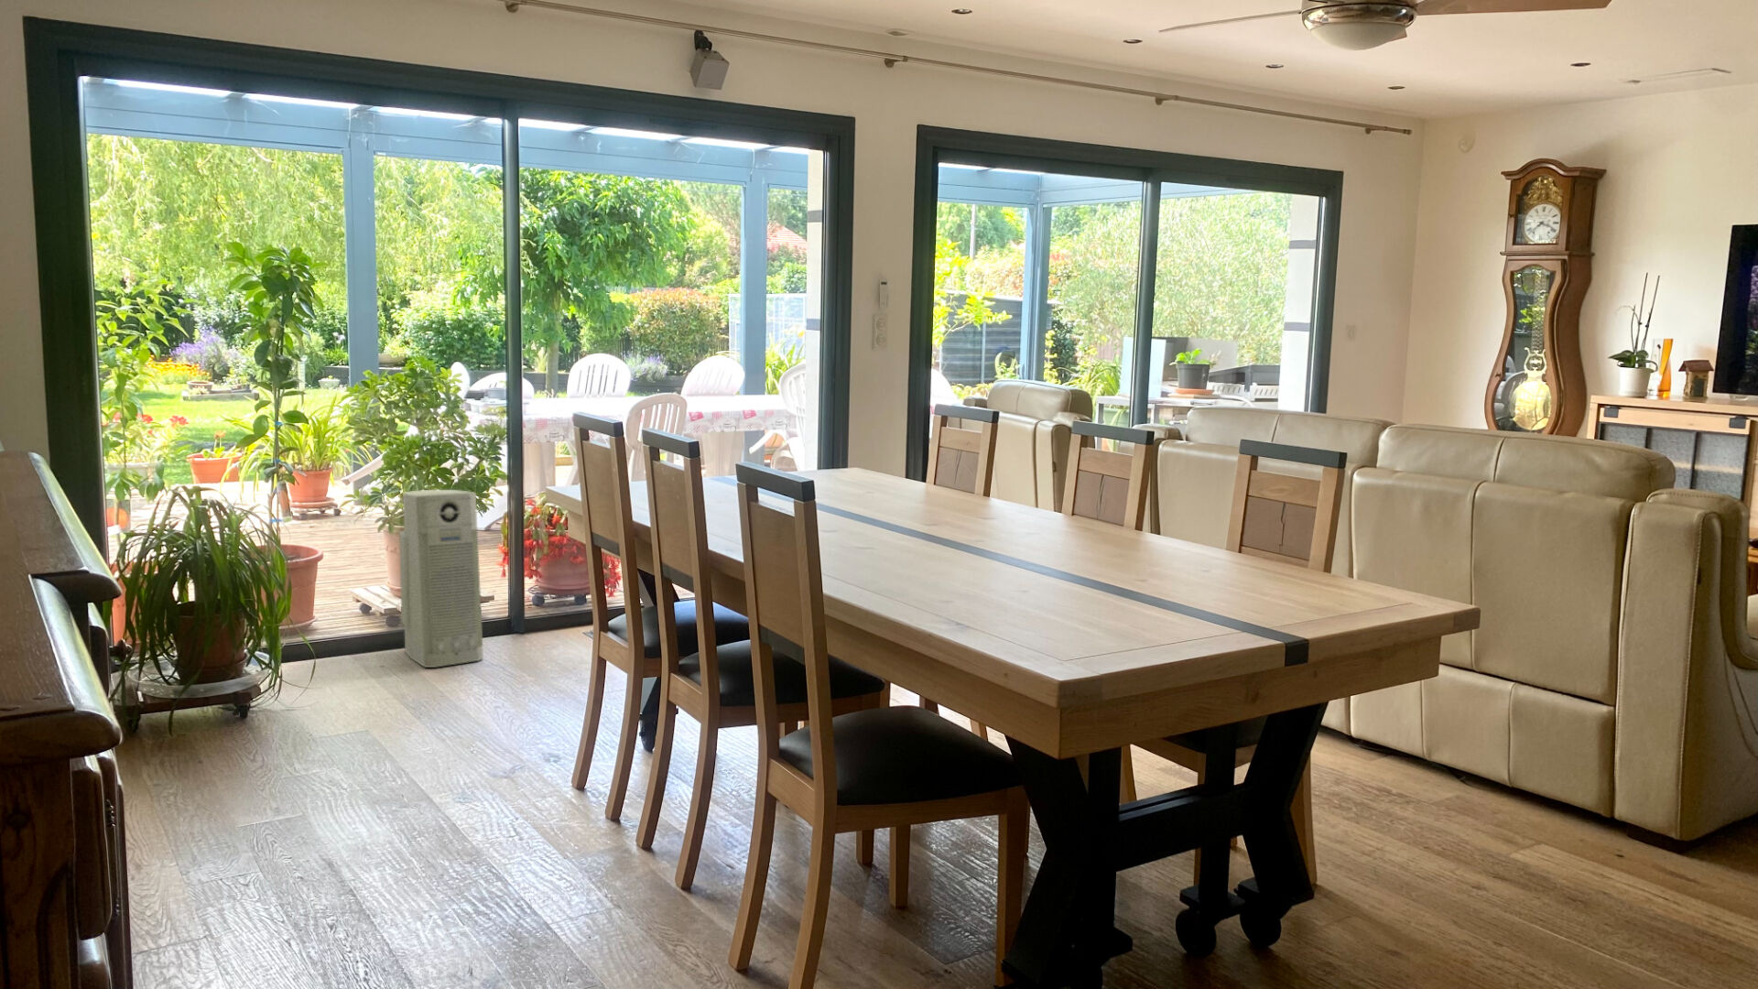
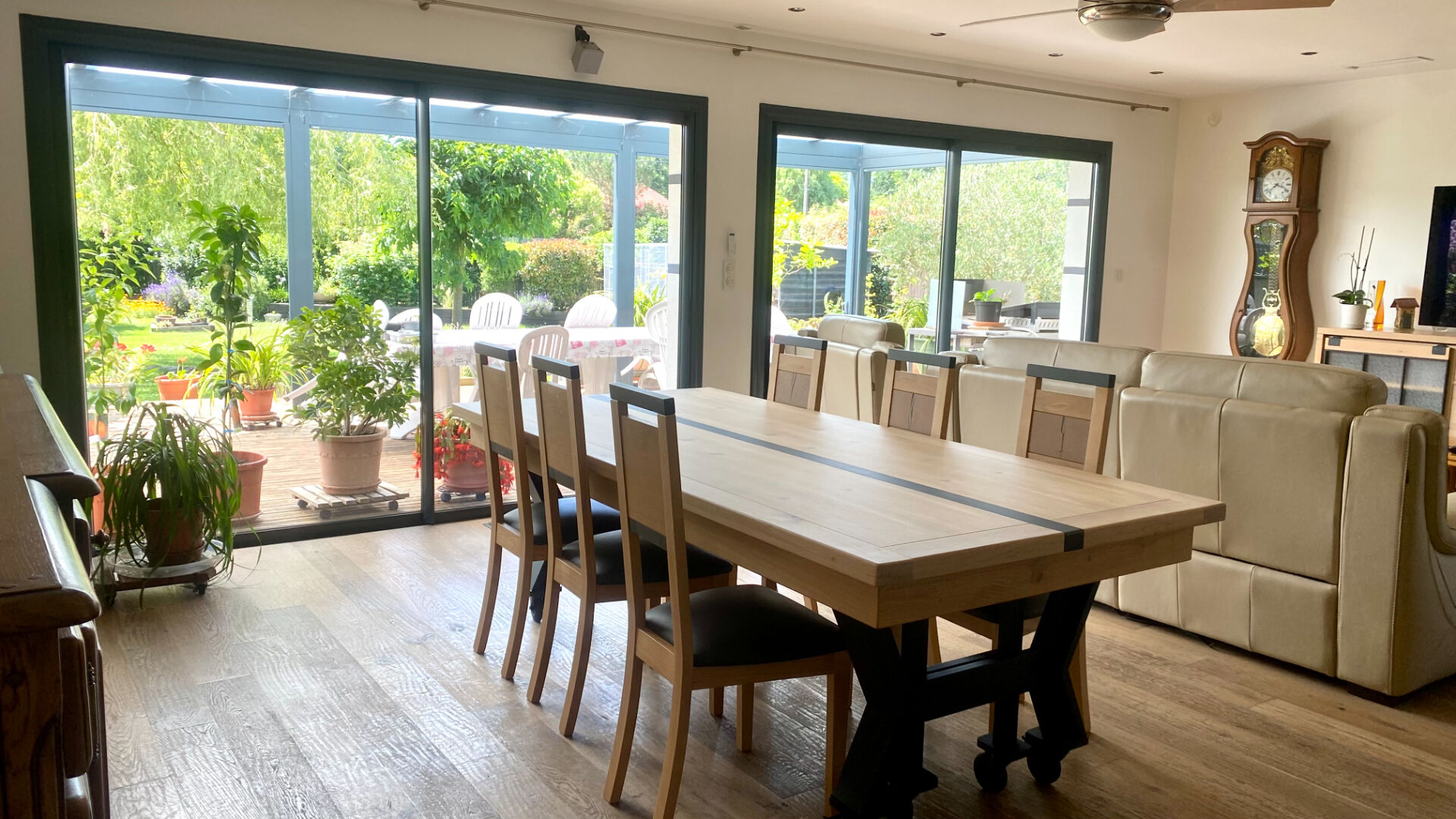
- air purifier [398,489,484,669]
